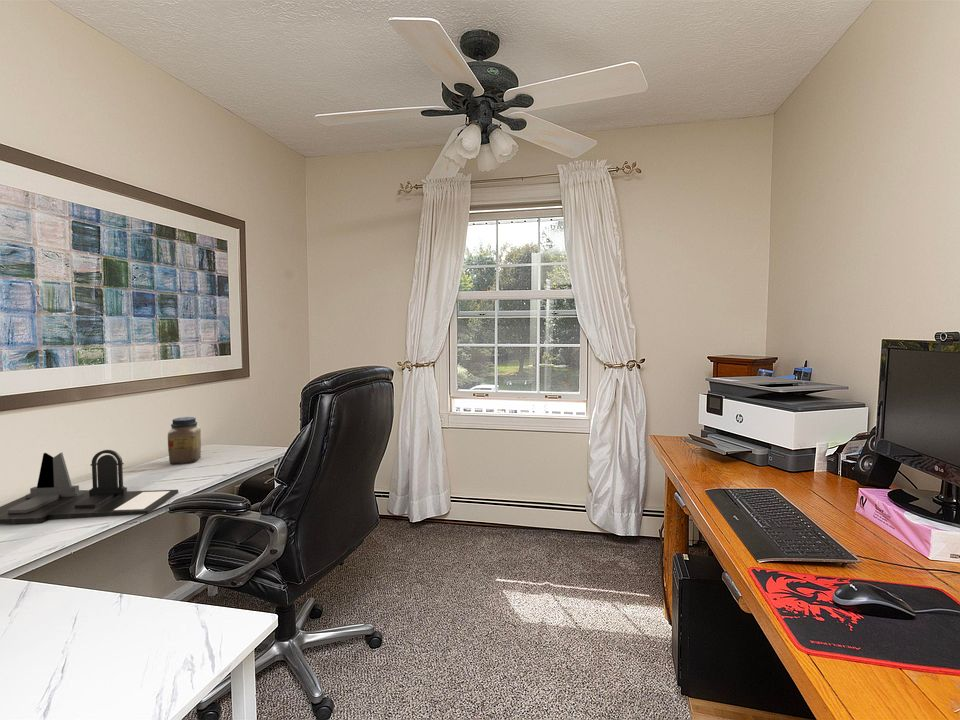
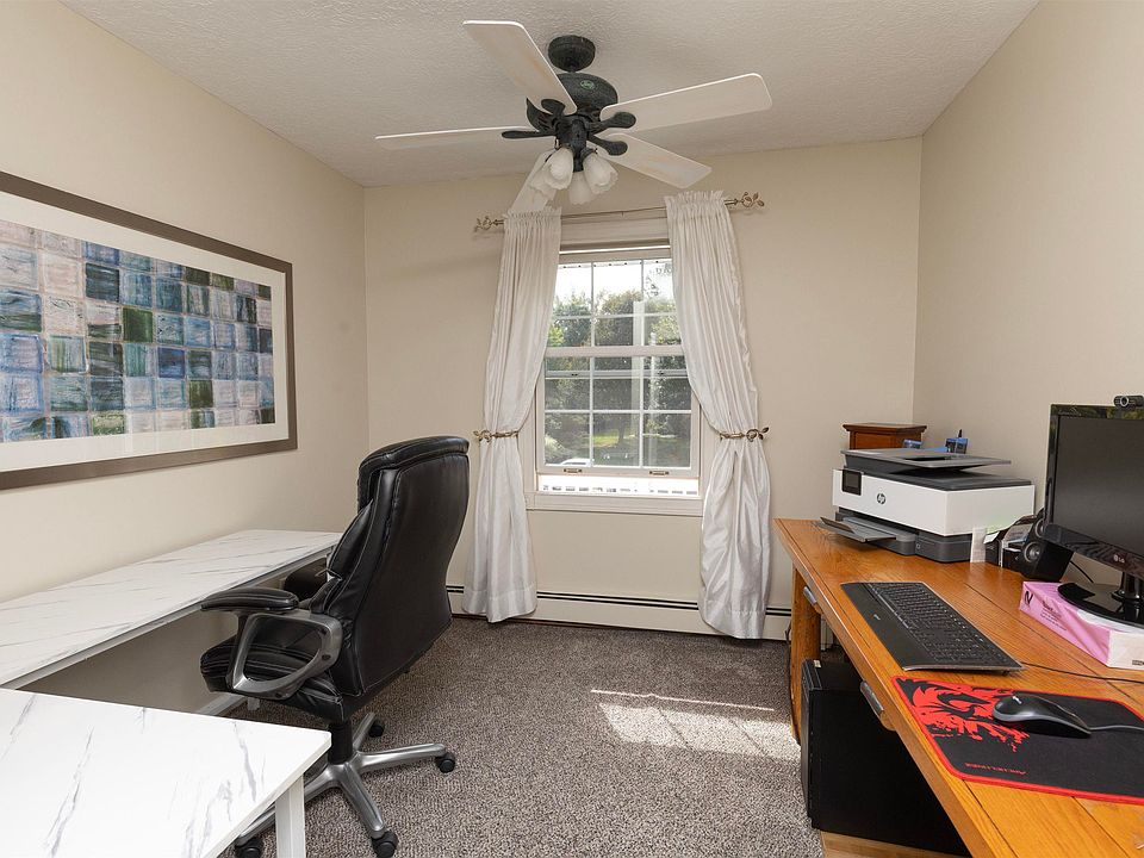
- jar [167,416,202,465]
- desk organizer [0,449,179,525]
